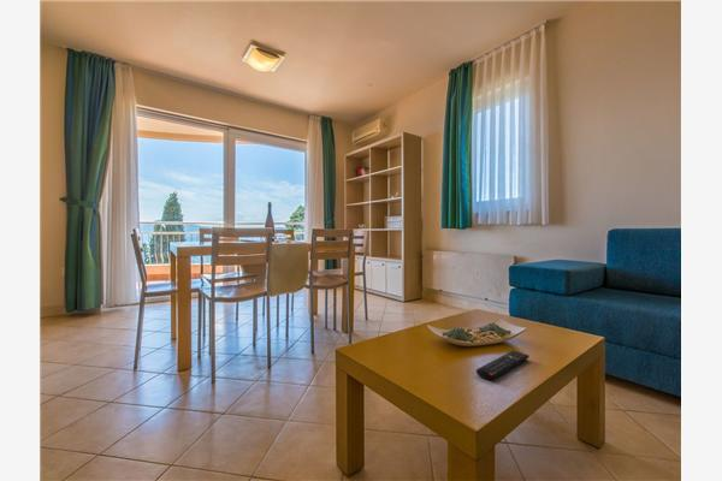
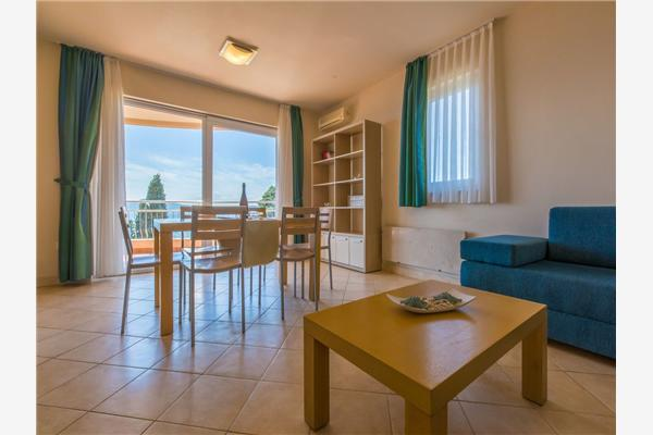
- remote control [475,350,531,381]
